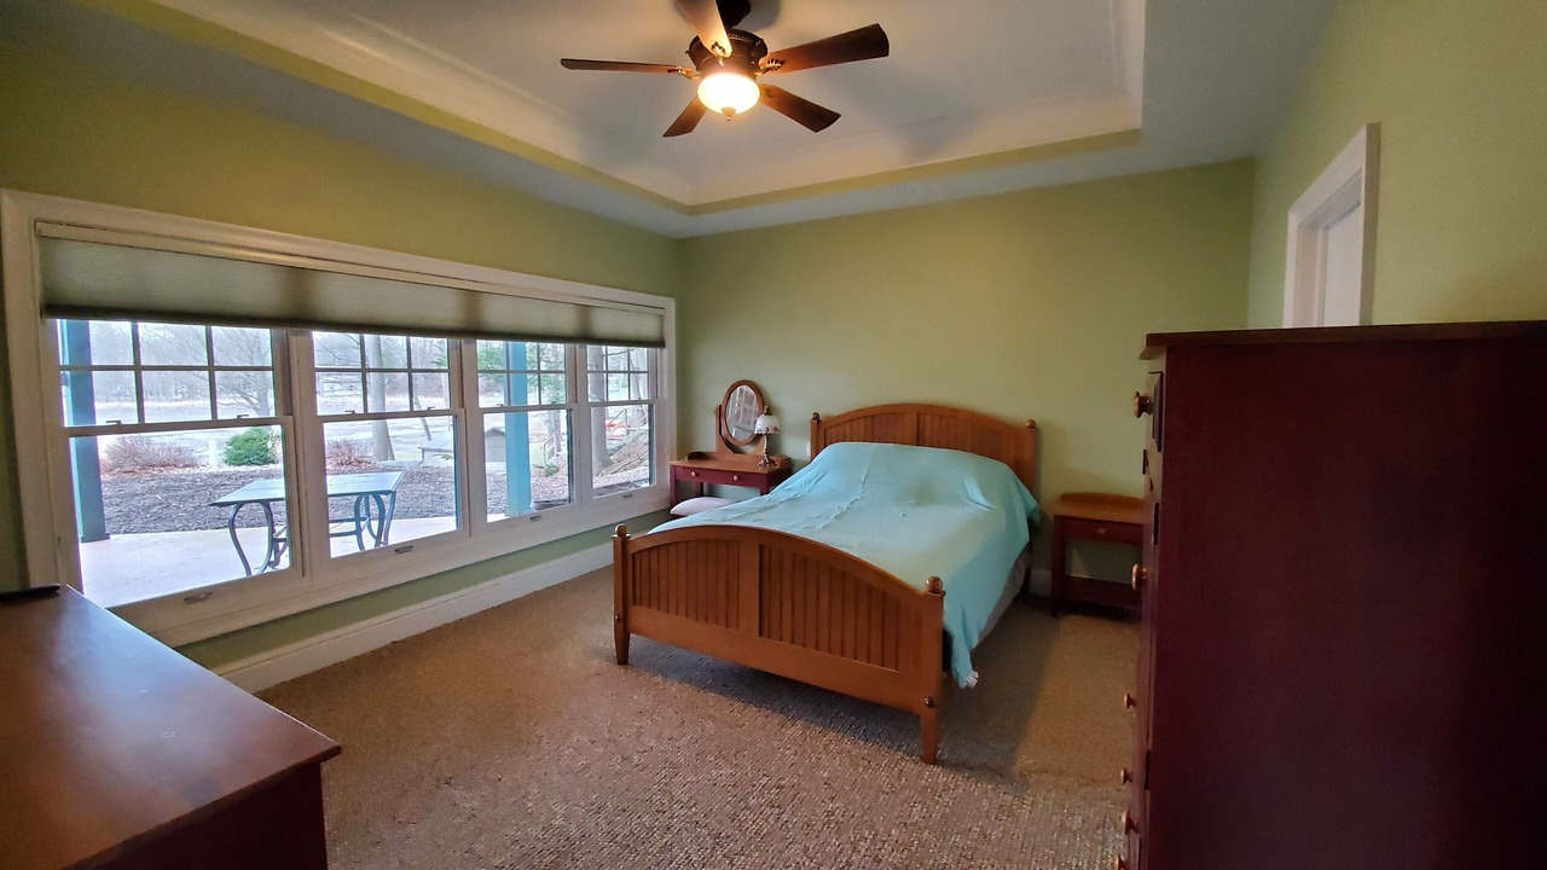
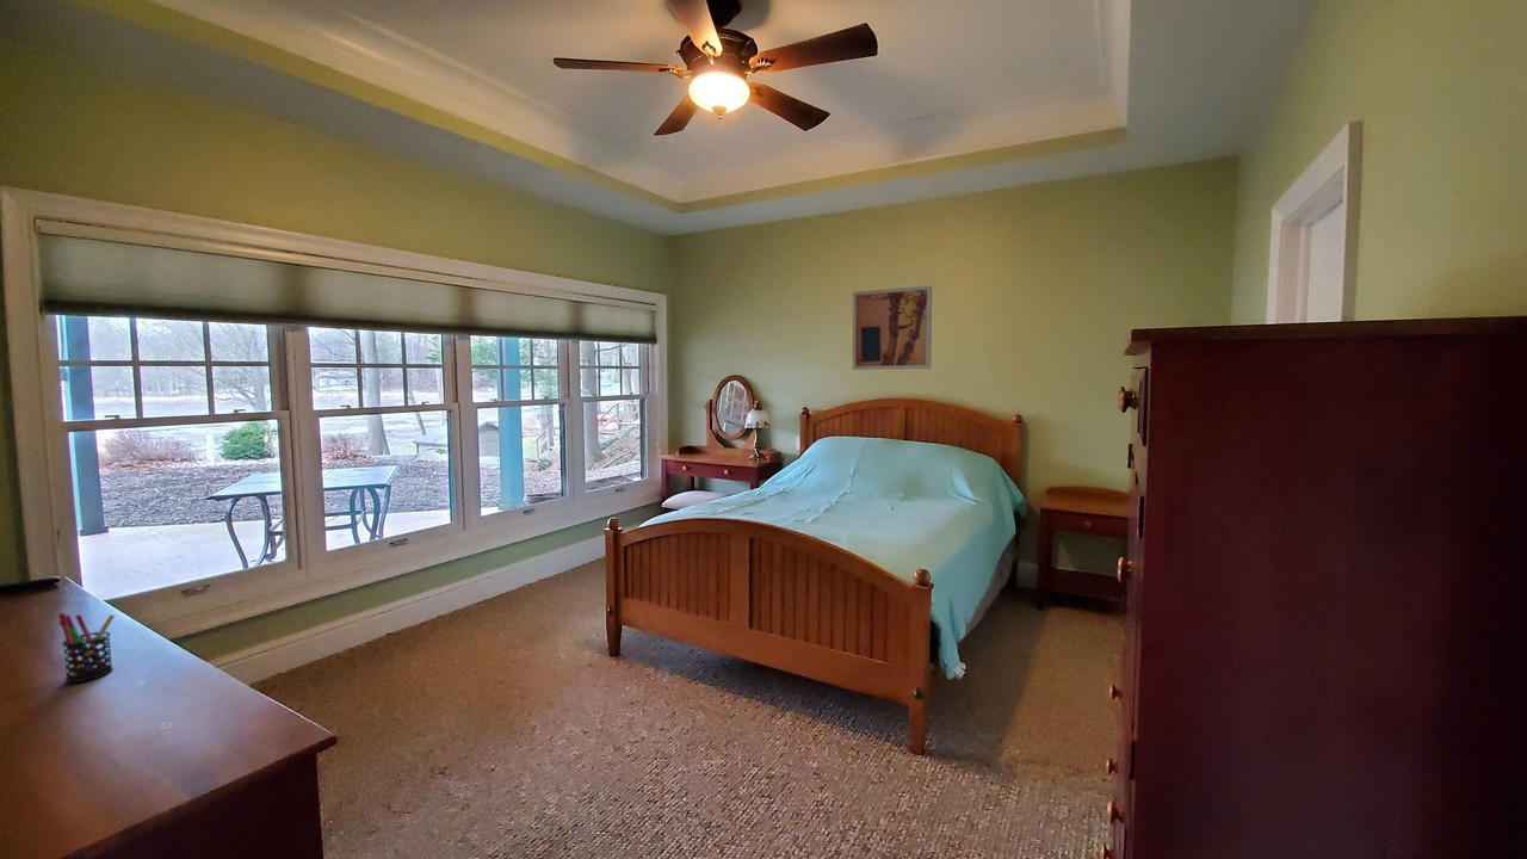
+ wall art [852,284,933,371]
+ pen holder [57,612,116,684]
